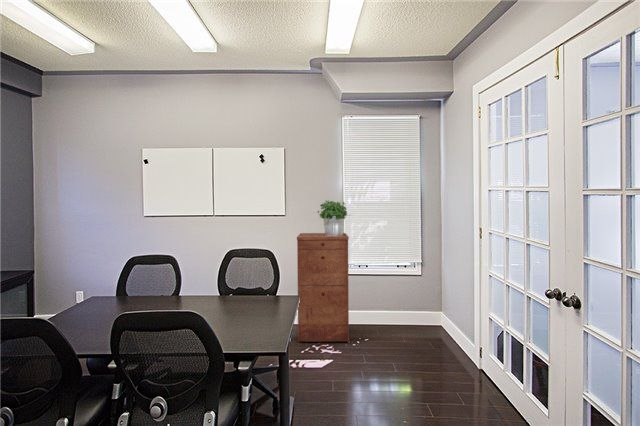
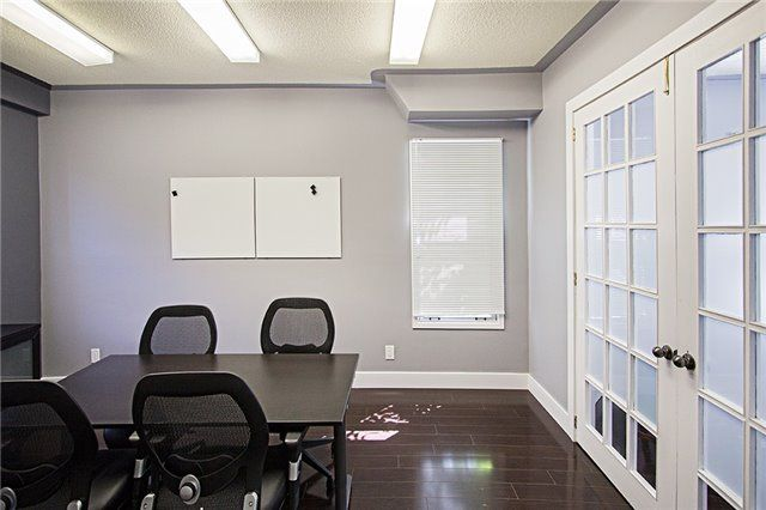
- potted plant [316,199,348,236]
- filing cabinet [296,232,350,342]
